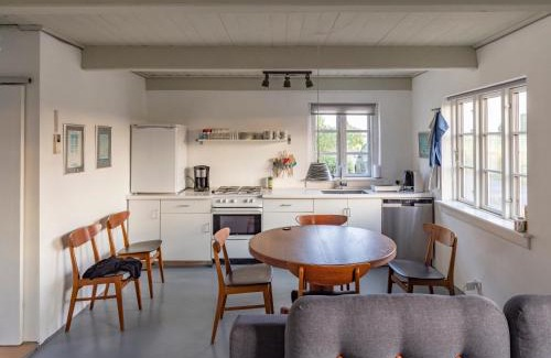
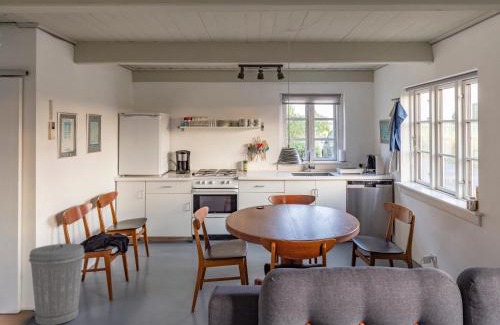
+ trash can [27,243,86,325]
